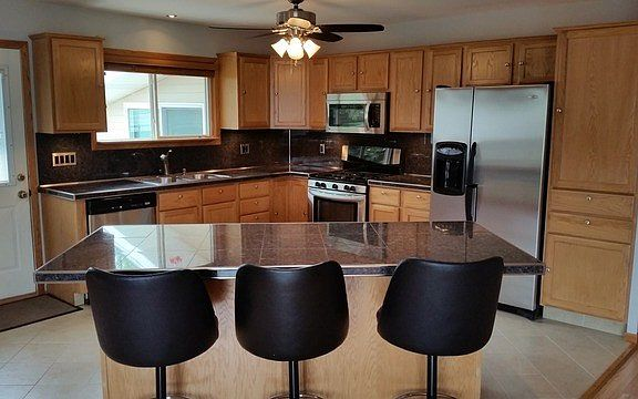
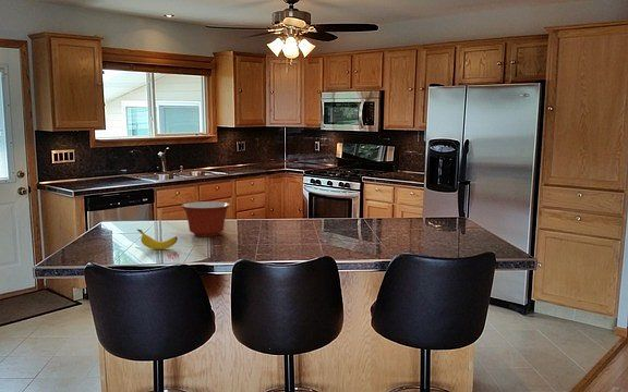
+ mixing bowl [181,200,231,237]
+ banana [136,229,179,250]
